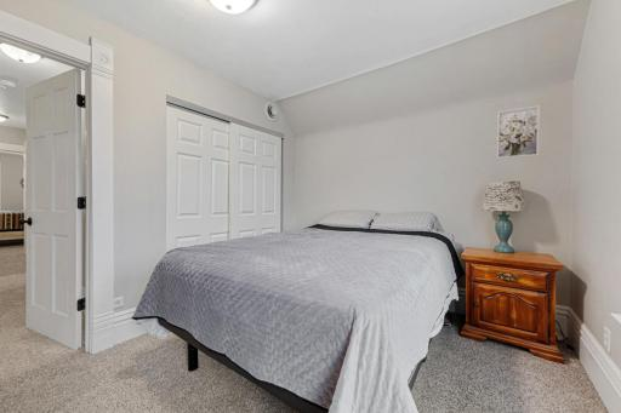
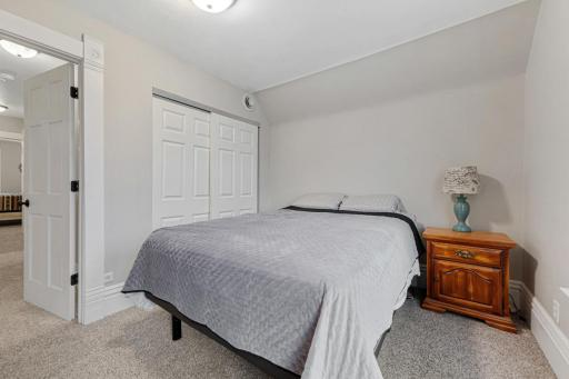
- wall art [496,104,541,160]
